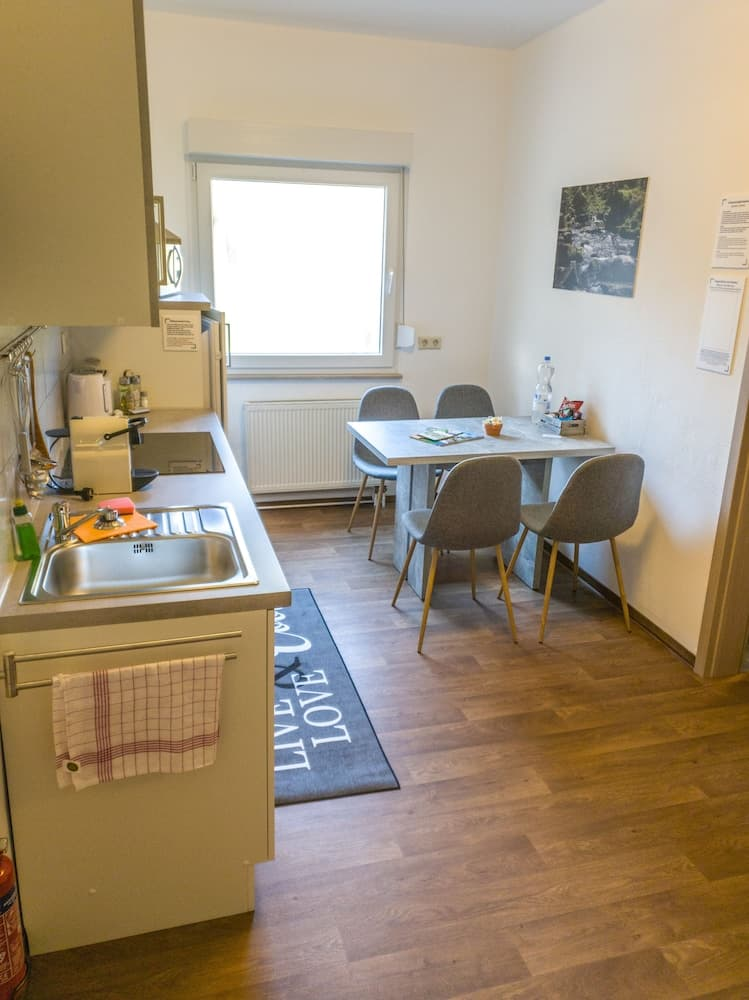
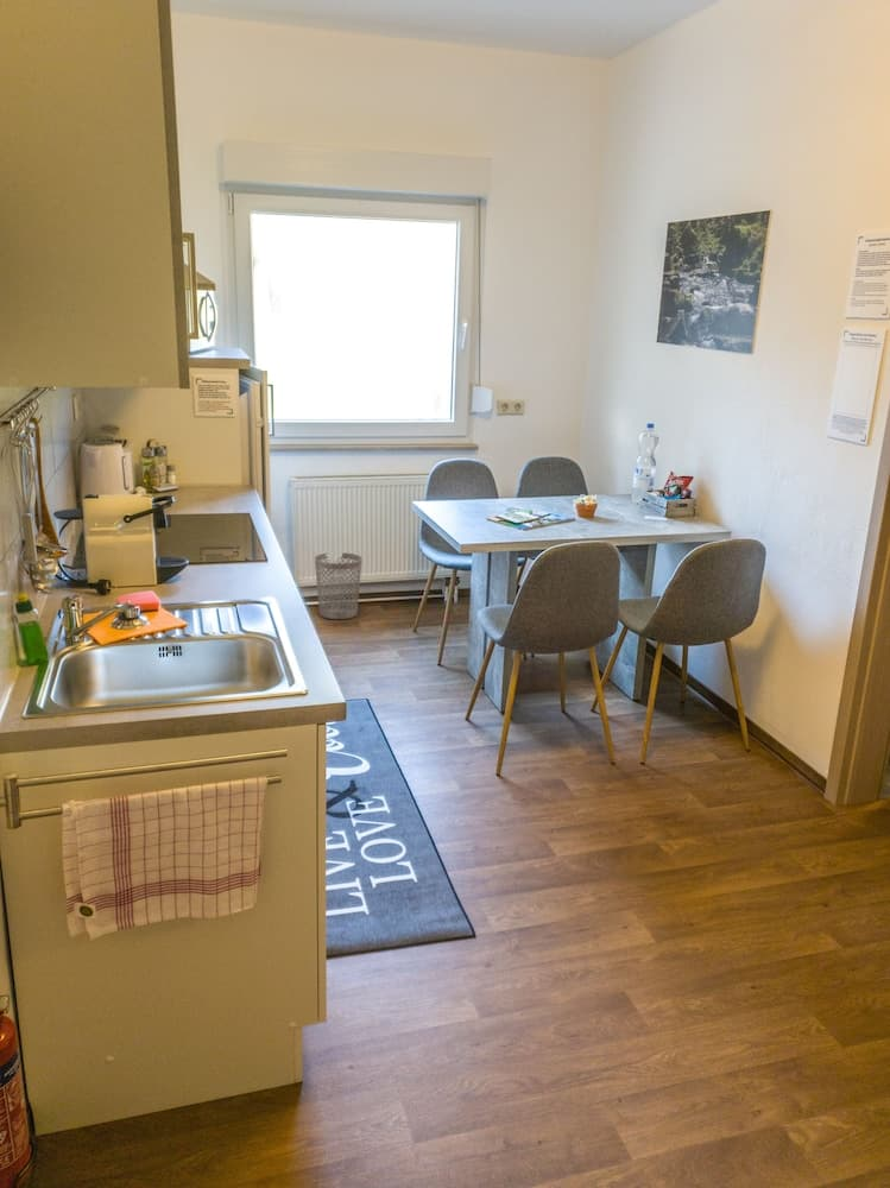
+ wastebasket [314,551,364,620]
